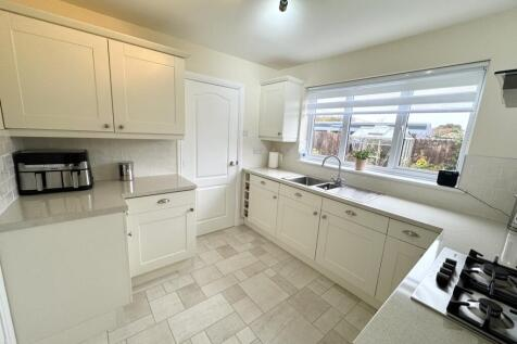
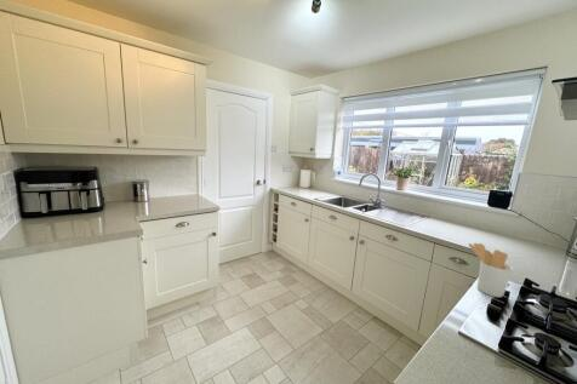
+ utensil holder [468,242,514,298]
